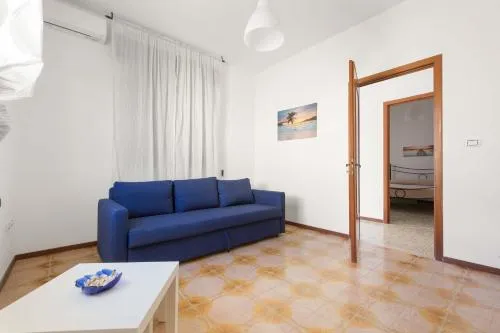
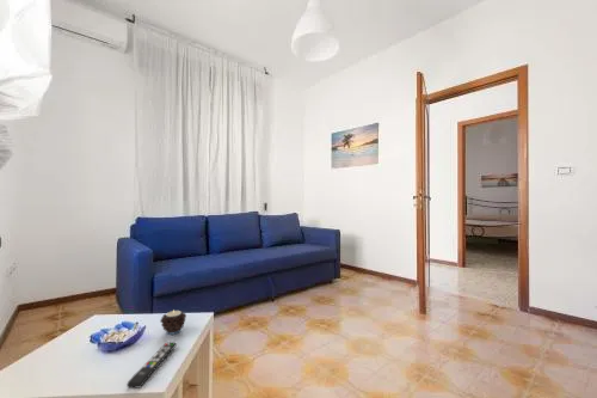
+ candle [159,308,187,336]
+ remote control [125,342,178,388]
